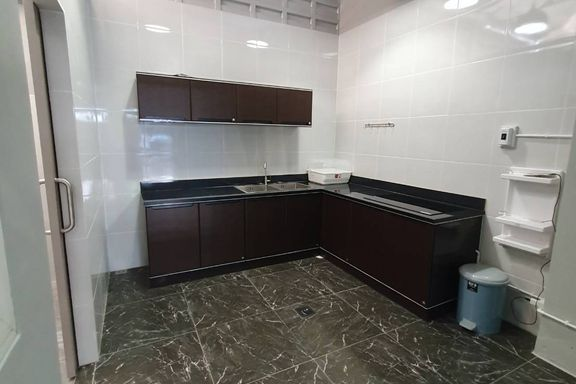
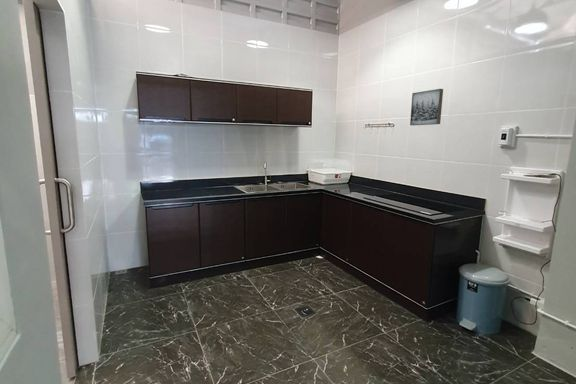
+ wall art [409,88,444,126]
